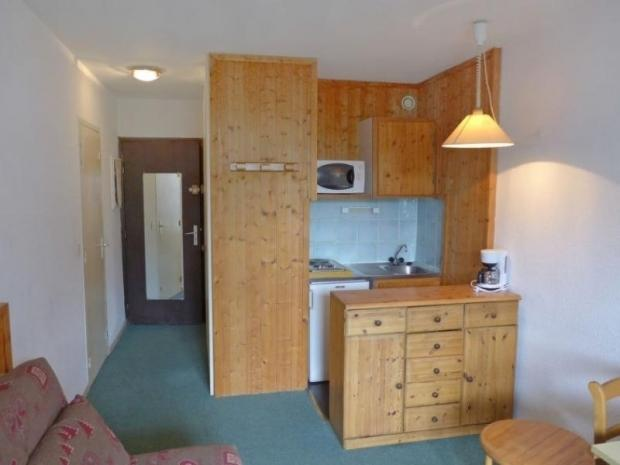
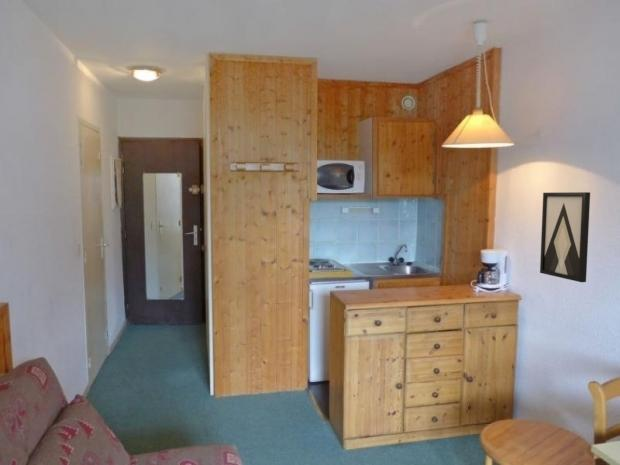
+ wall art [539,191,591,283]
